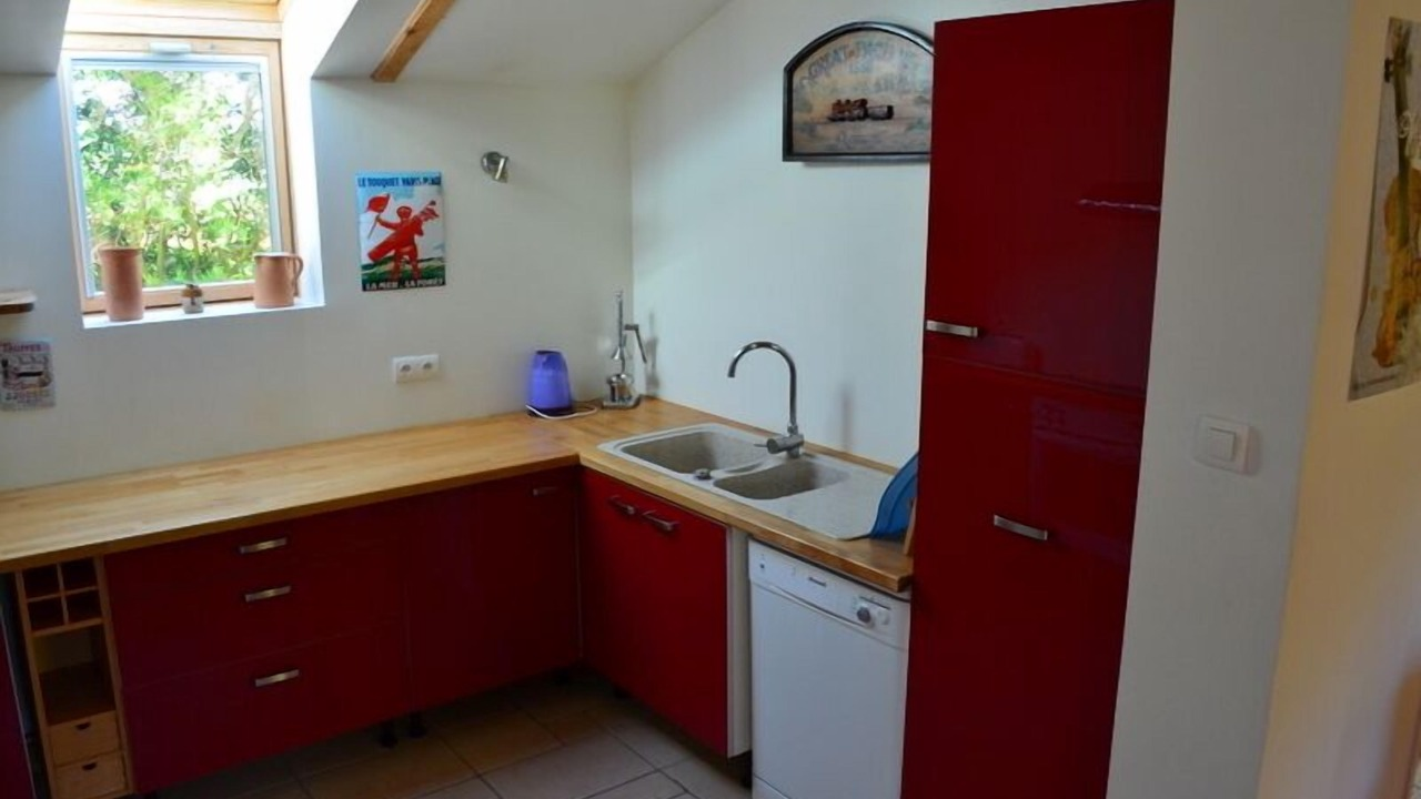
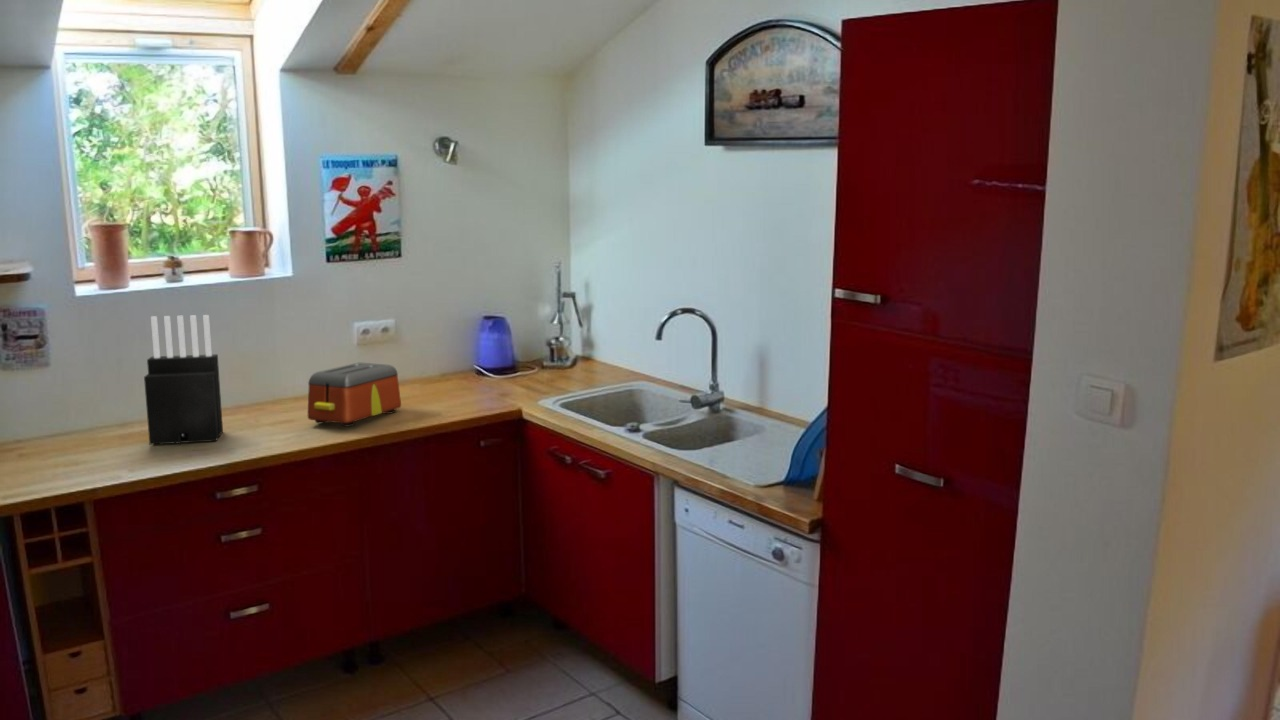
+ toaster [307,361,402,427]
+ knife block [143,314,224,446]
